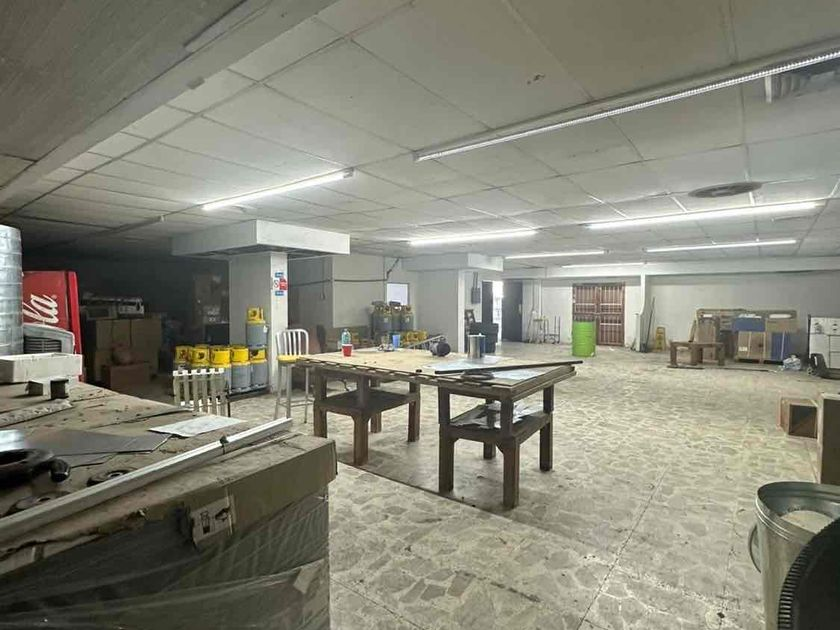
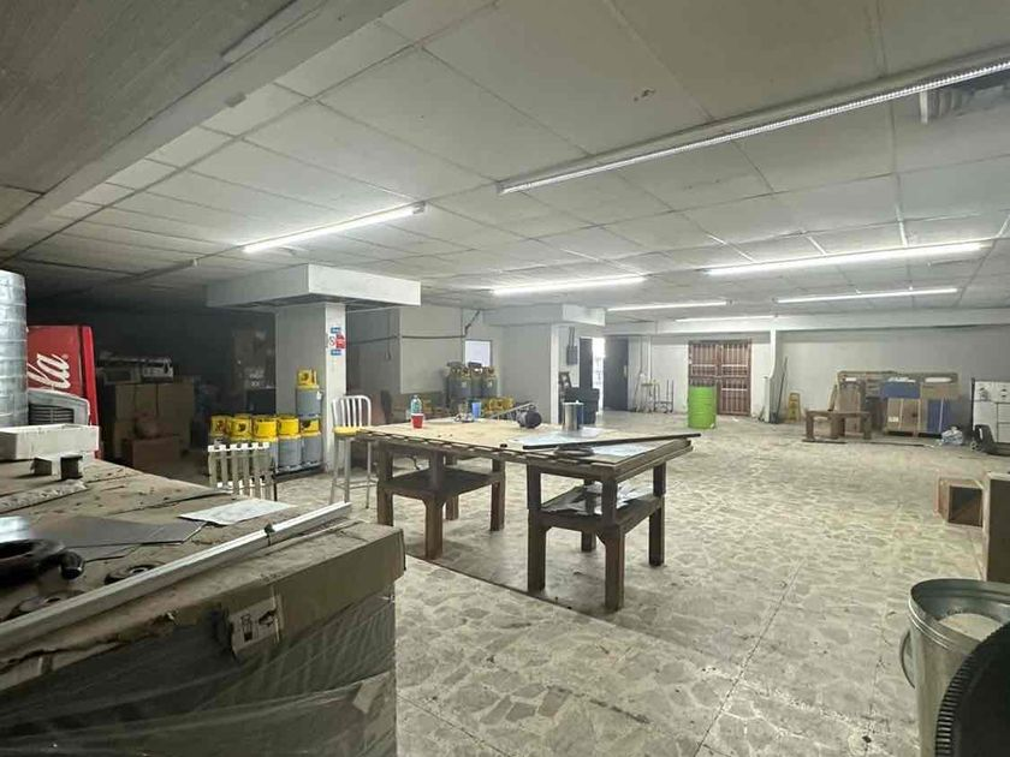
- ceiling vent [687,180,763,199]
